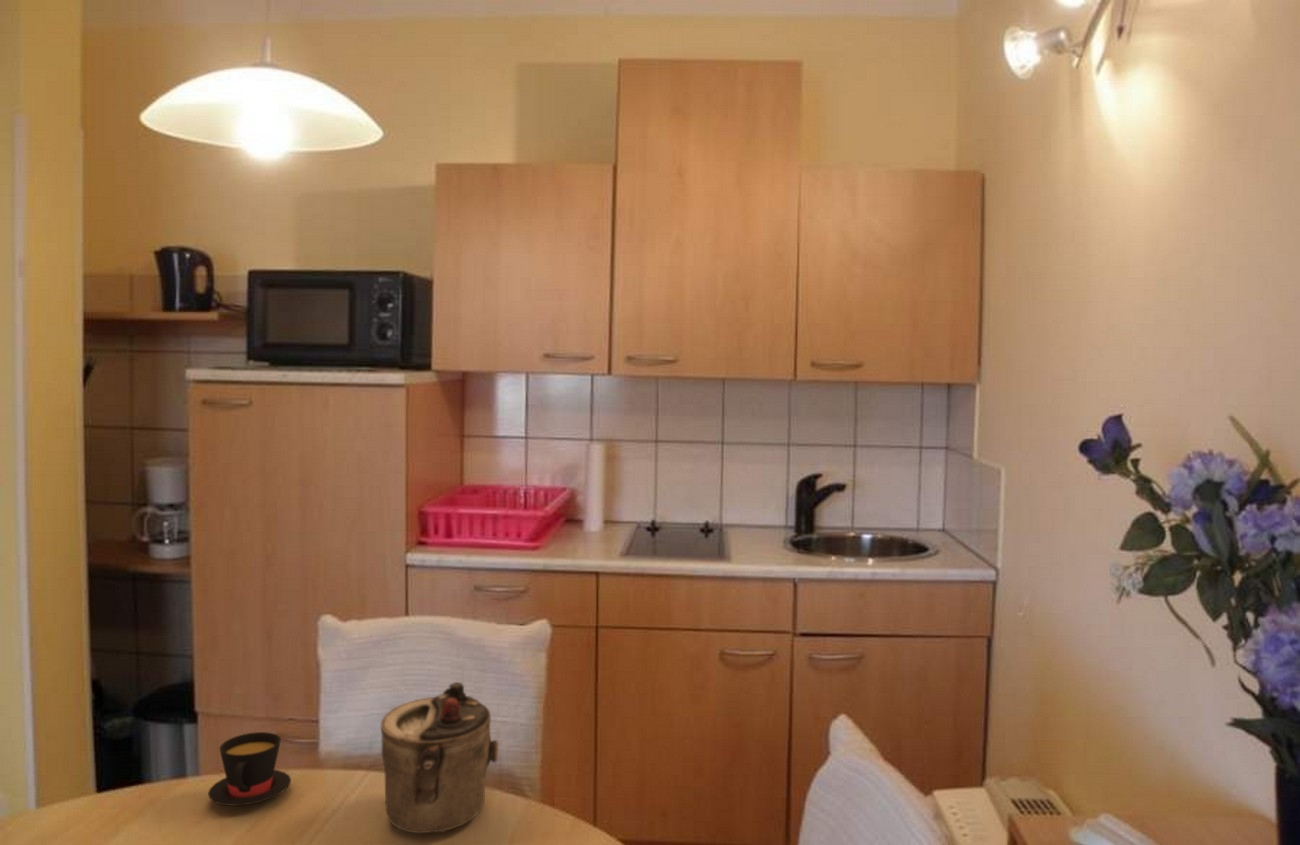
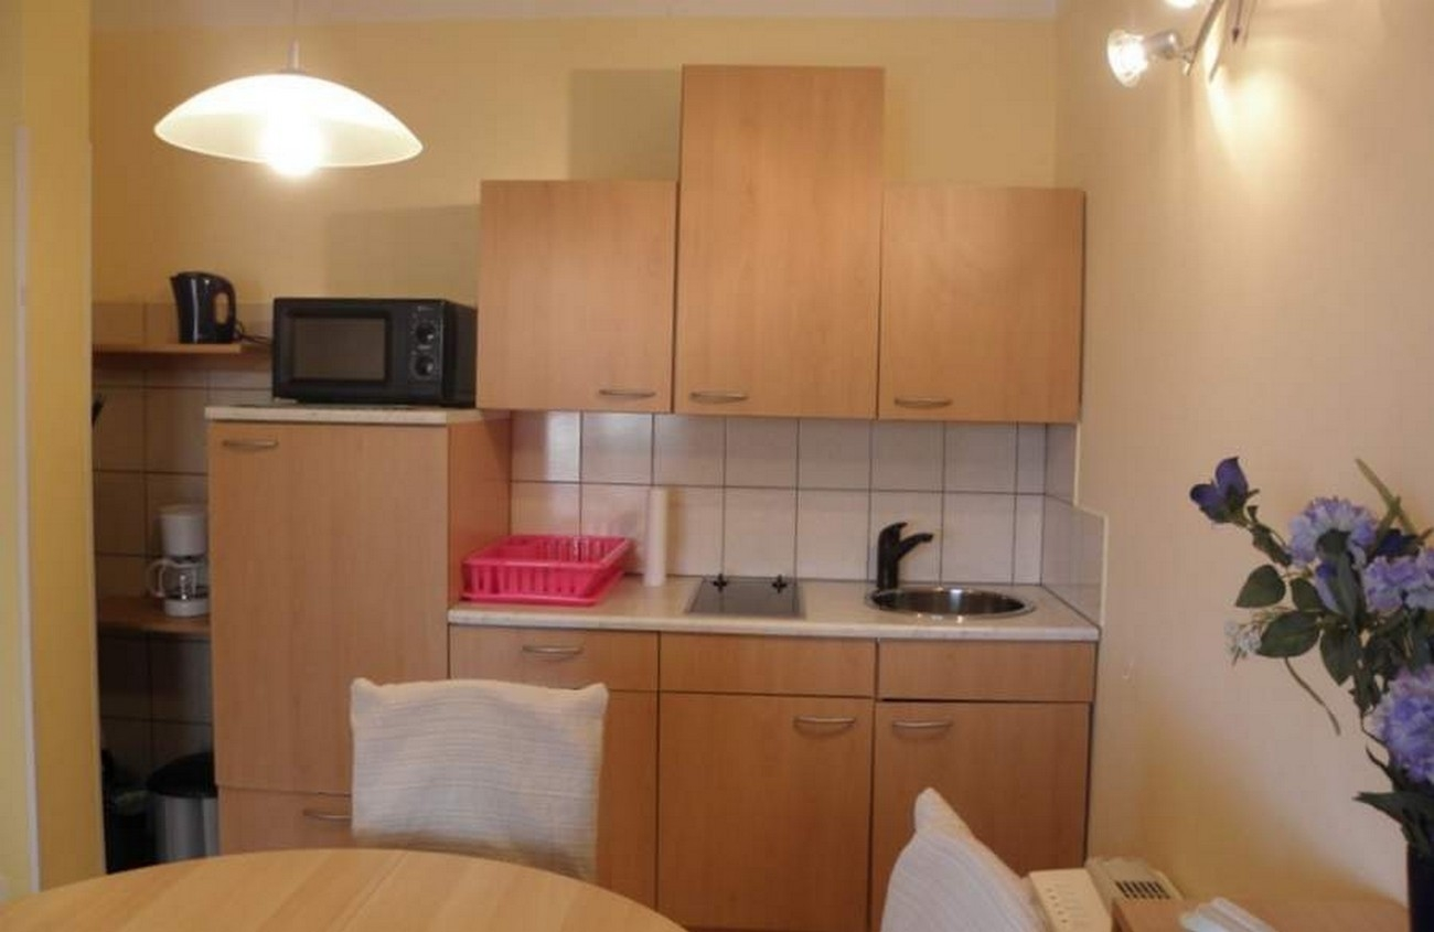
- teapot [380,681,499,834]
- teacup [207,731,292,807]
